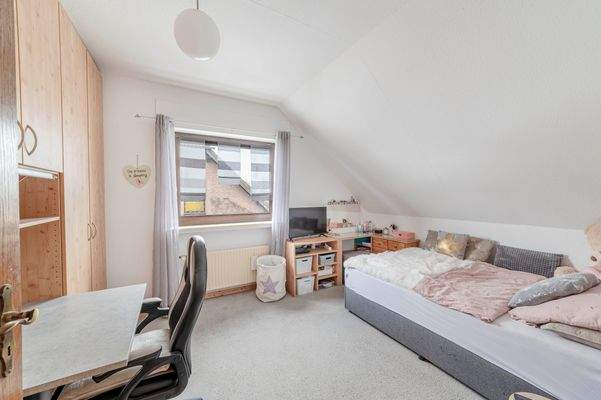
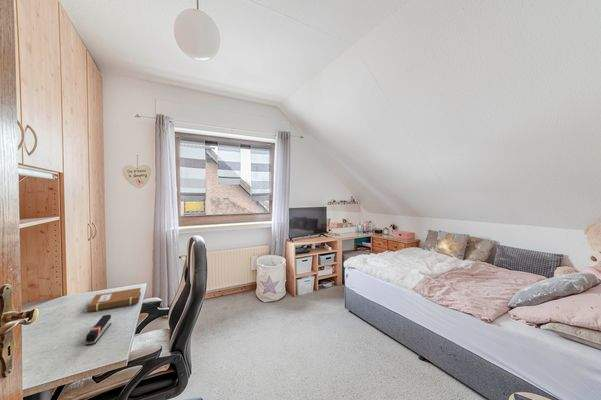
+ stapler [85,314,112,346]
+ notebook [87,287,142,313]
